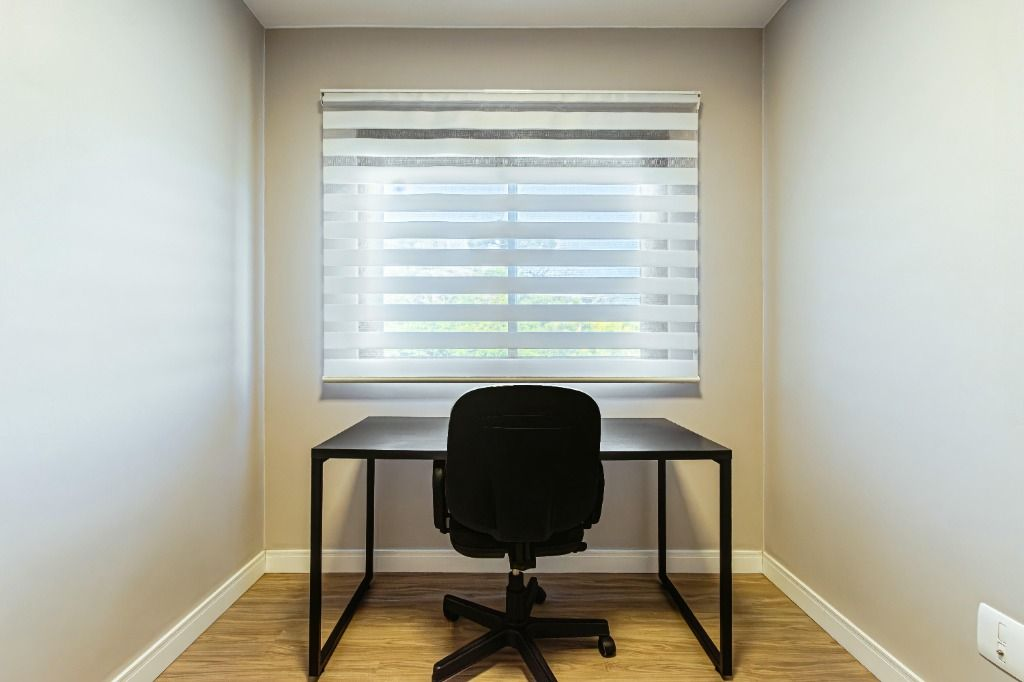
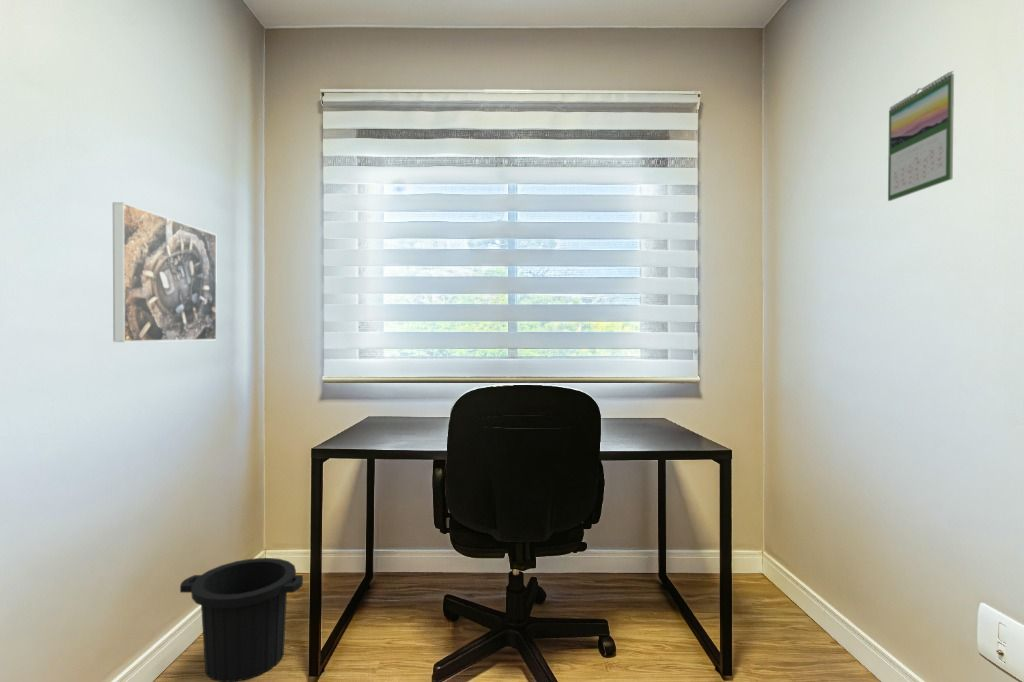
+ trash can [179,557,304,682]
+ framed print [112,202,218,343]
+ calendar [887,70,955,202]
